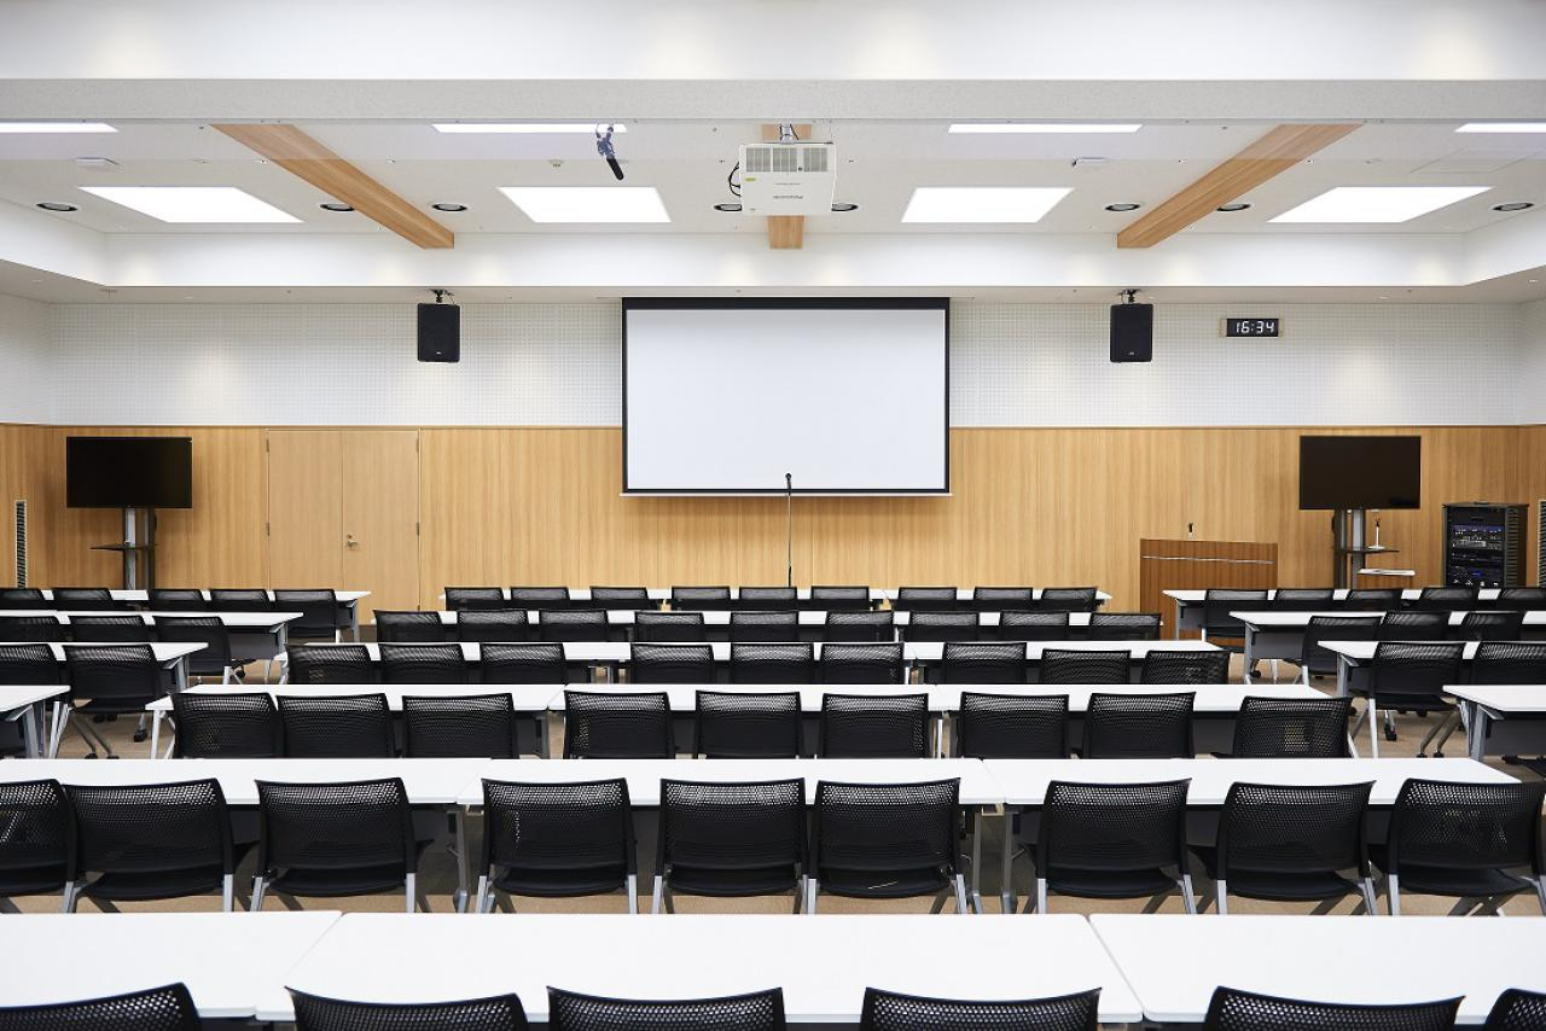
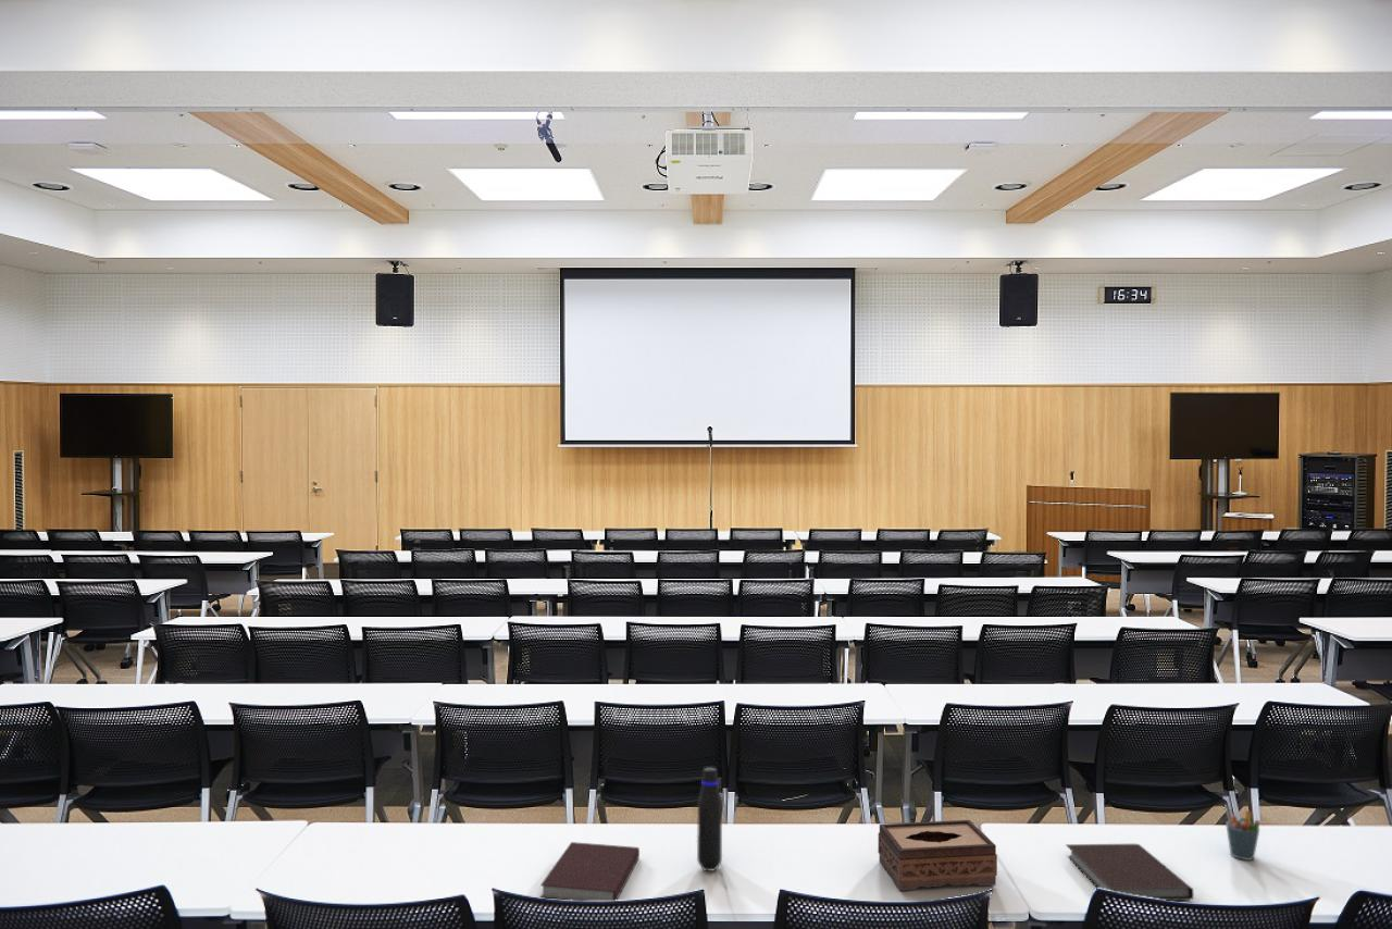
+ notebook [1065,843,1194,902]
+ notebook [539,841,641,902]
+ pen holder [1223,804,1262,862]
+ tissue box [877,819,998,892]
+ water bottle [696,767,723,872]
